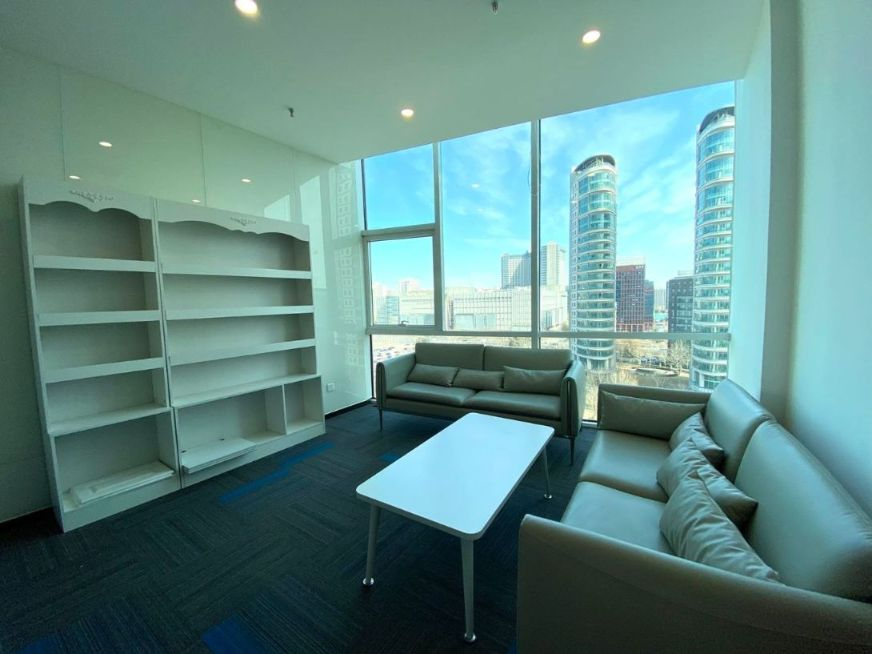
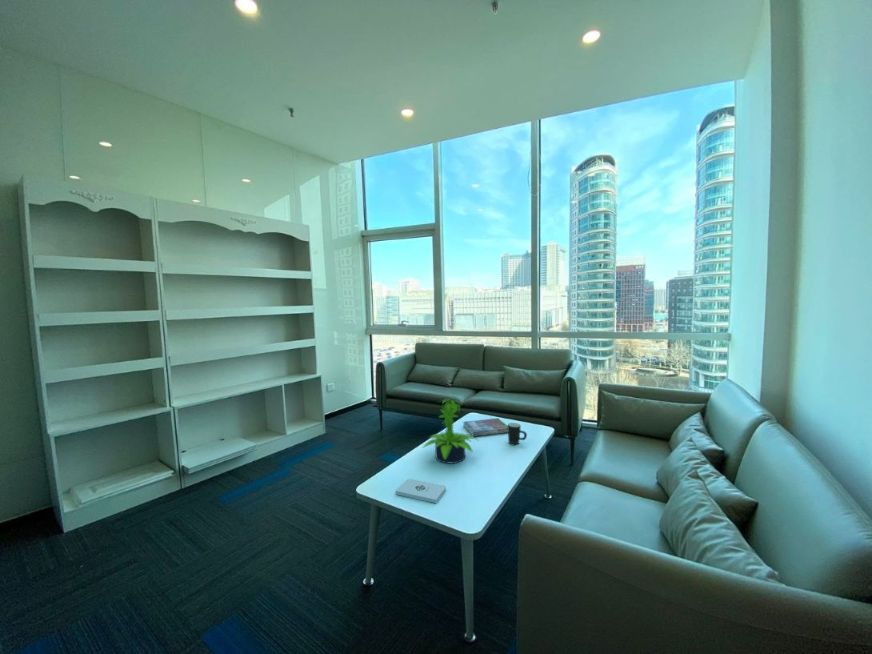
+ notepad [395,478,447,504]
+ potted plant [422,398,480,465]
+ book [462,417,508,438]
+ mug [507,422,528,445]
